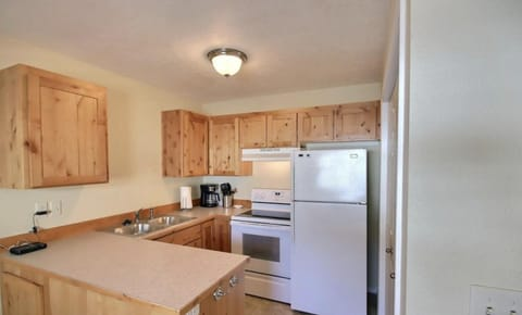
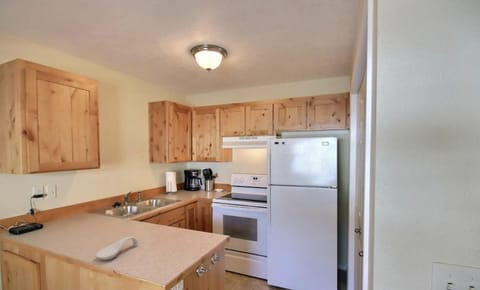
+ spoon rest [95,236,139,261]
